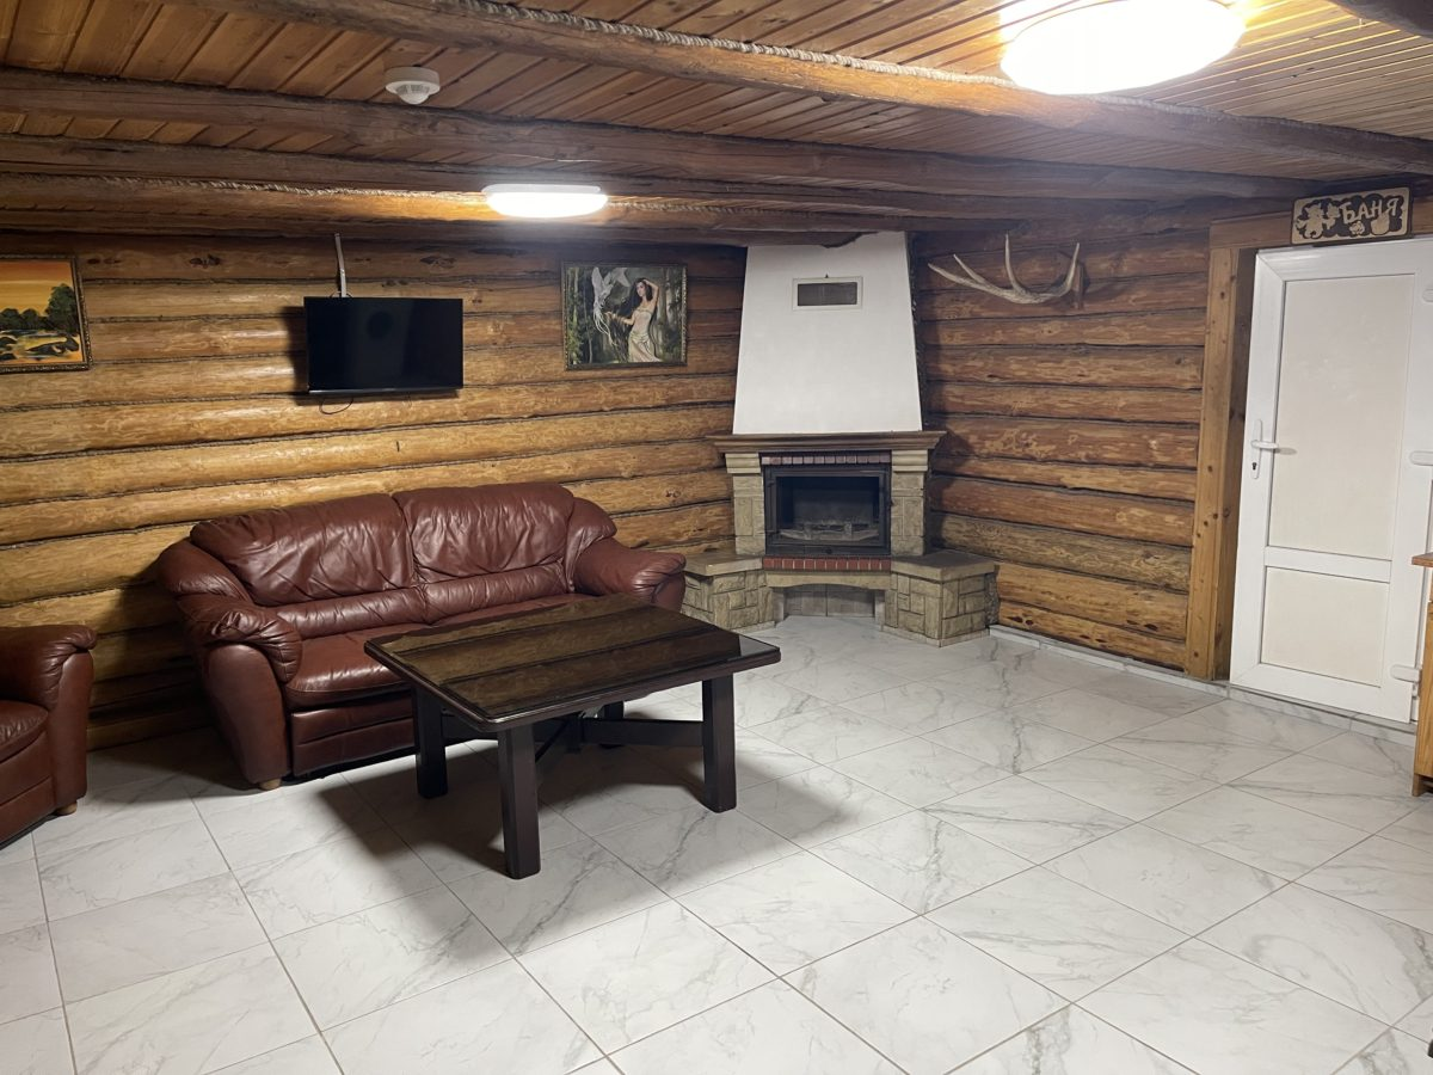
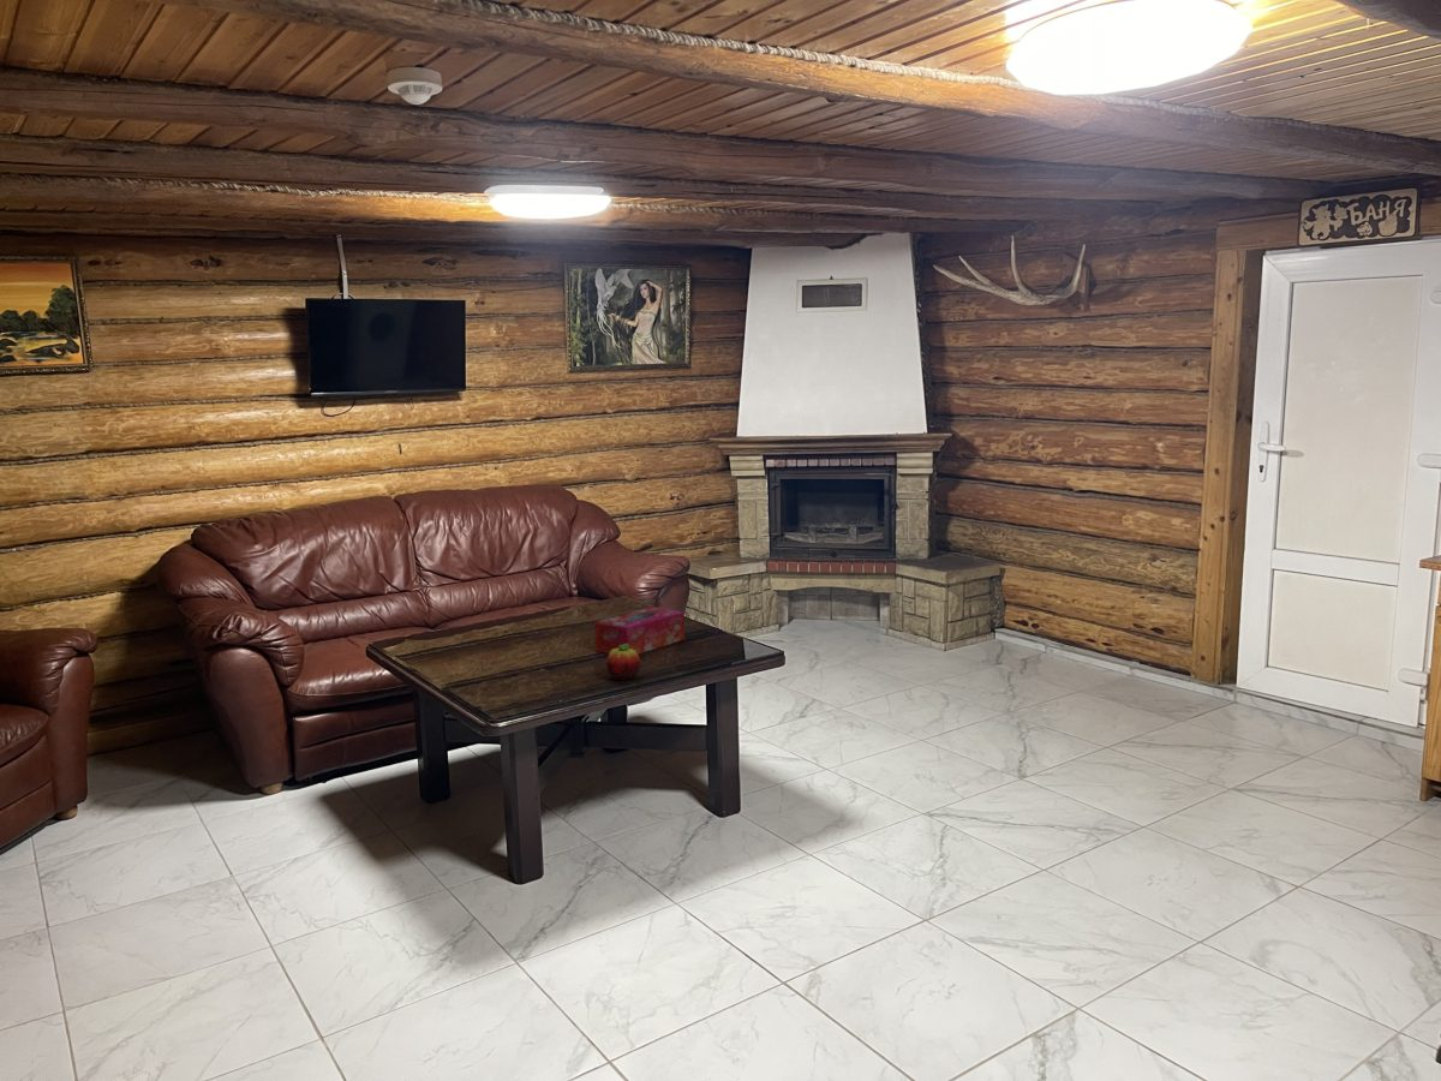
+ fruit [605,644,641,681]
+ tissue box [593,605,686,655]
